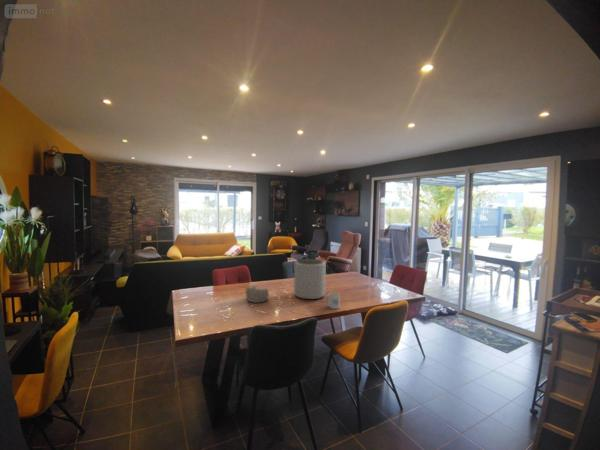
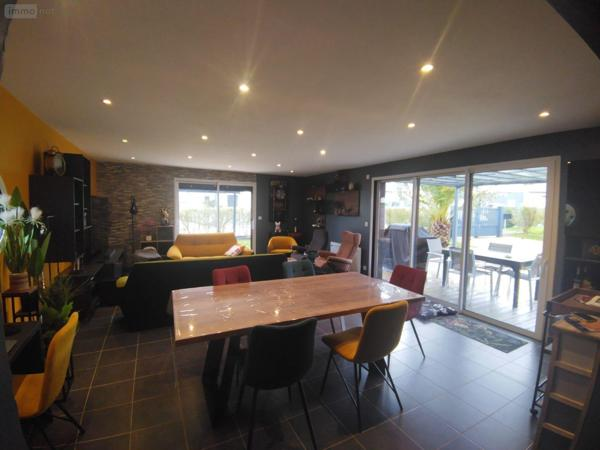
- decorative bowl [245,285,270,304]
- plant pot [293,258,327,300]
- mug [323,292,341,310]
